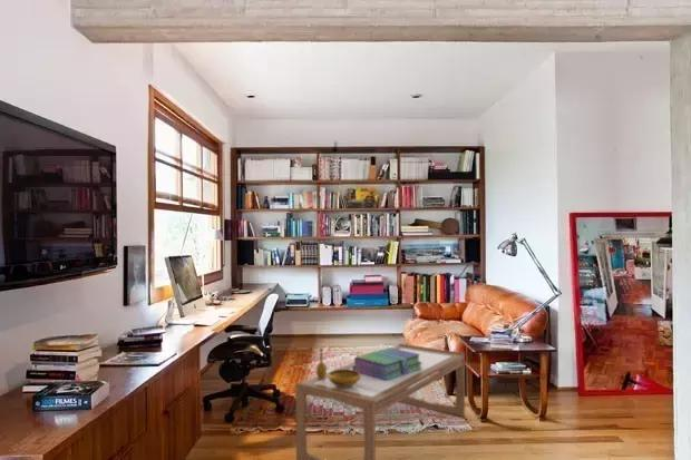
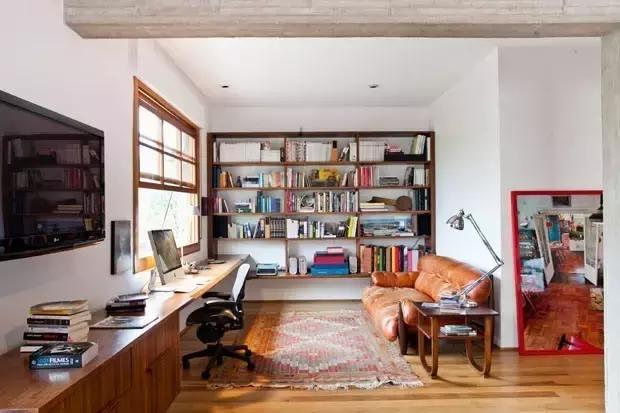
- stack of books [352,346,422,381]
- coffee table [294,343,466,460]
- decorative bowl [314,346,360,388]
